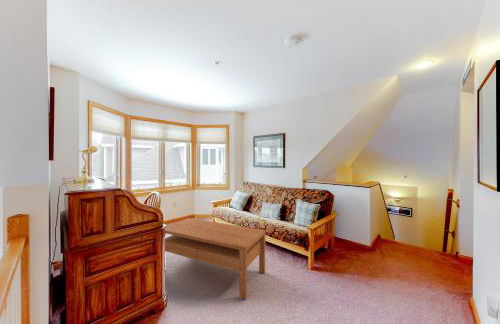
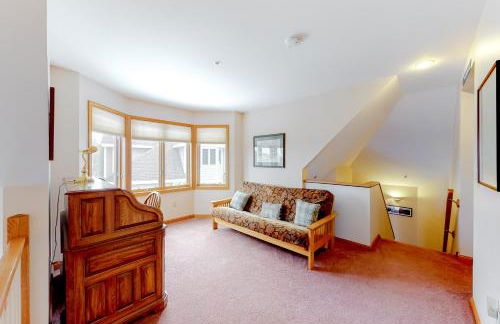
- coffee table [164,217,267,301]
